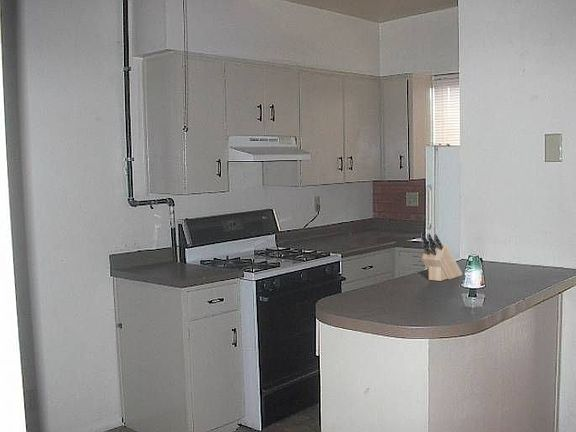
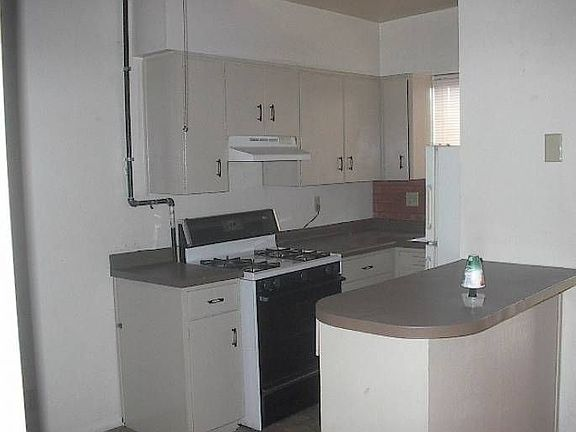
- knife block [420,232,463,282]
